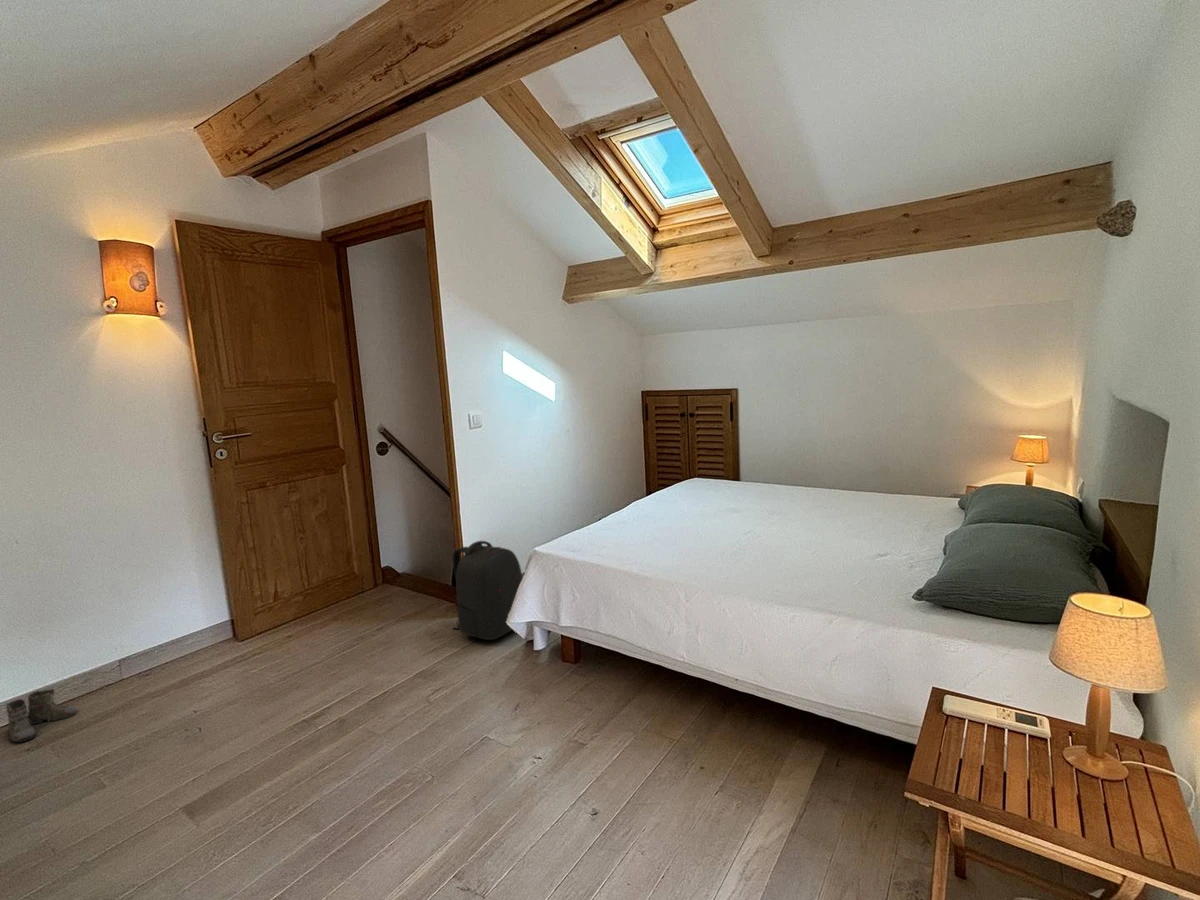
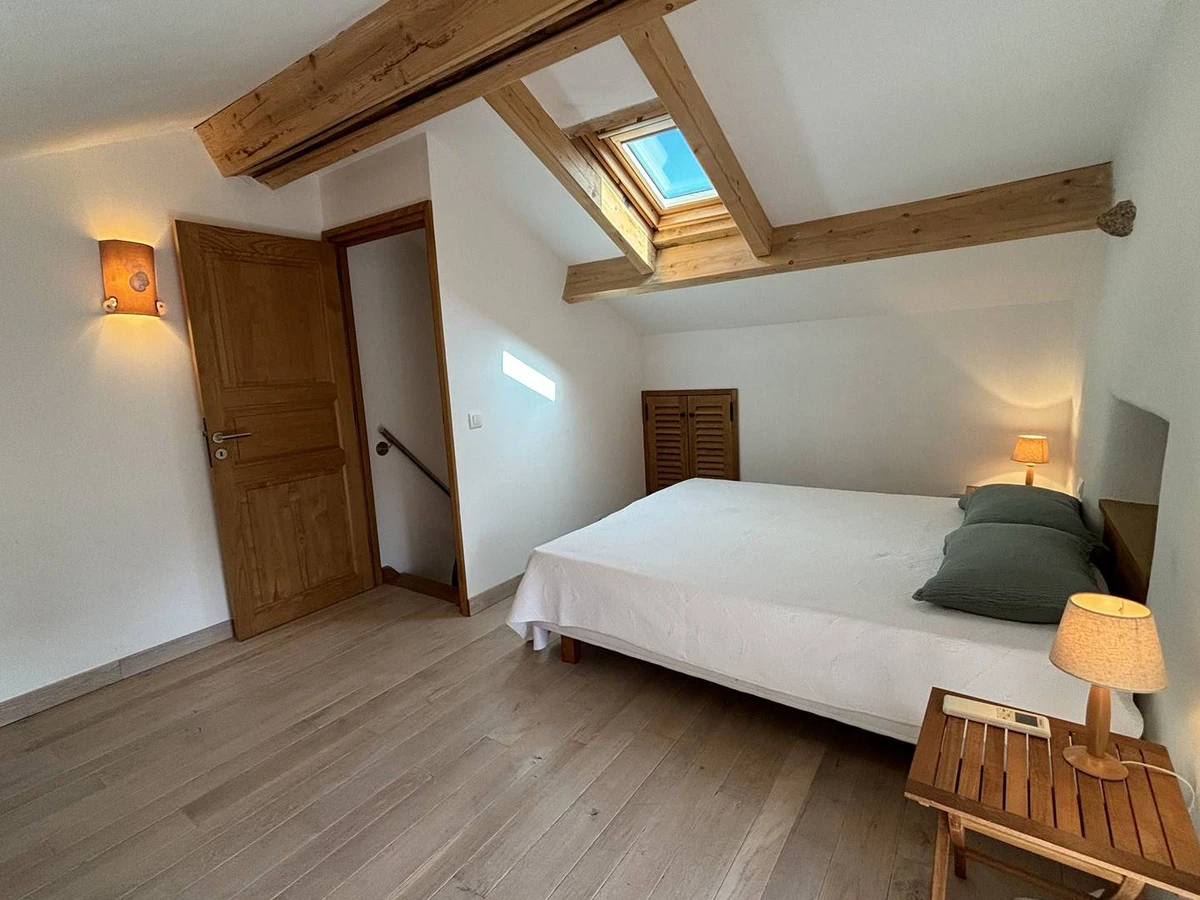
- backpack [452,540,523,641]
- boots [0,688,78,743]
